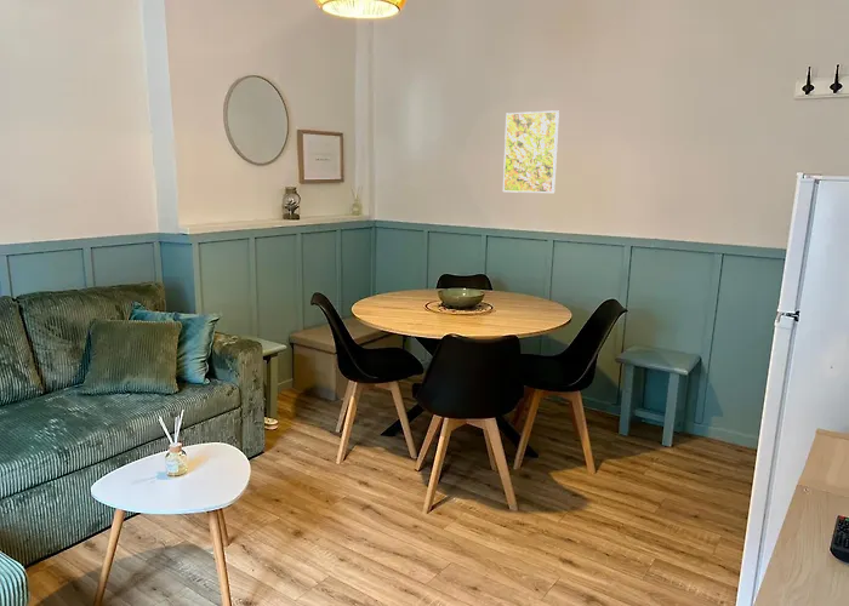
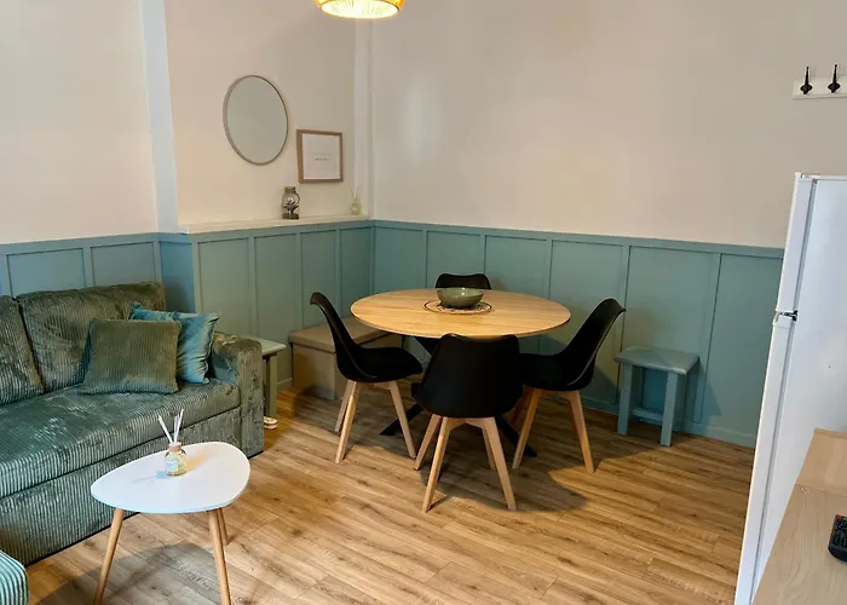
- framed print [502,109,560,194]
